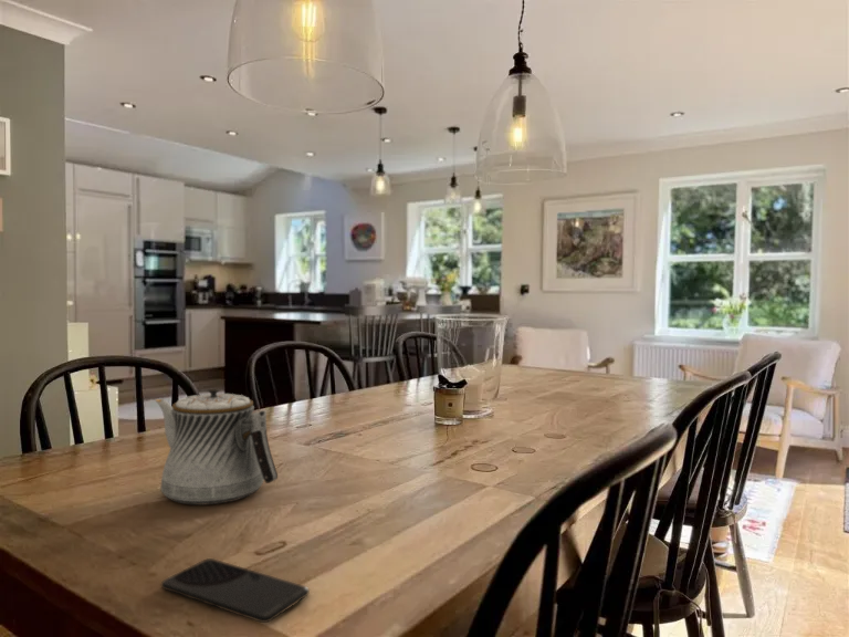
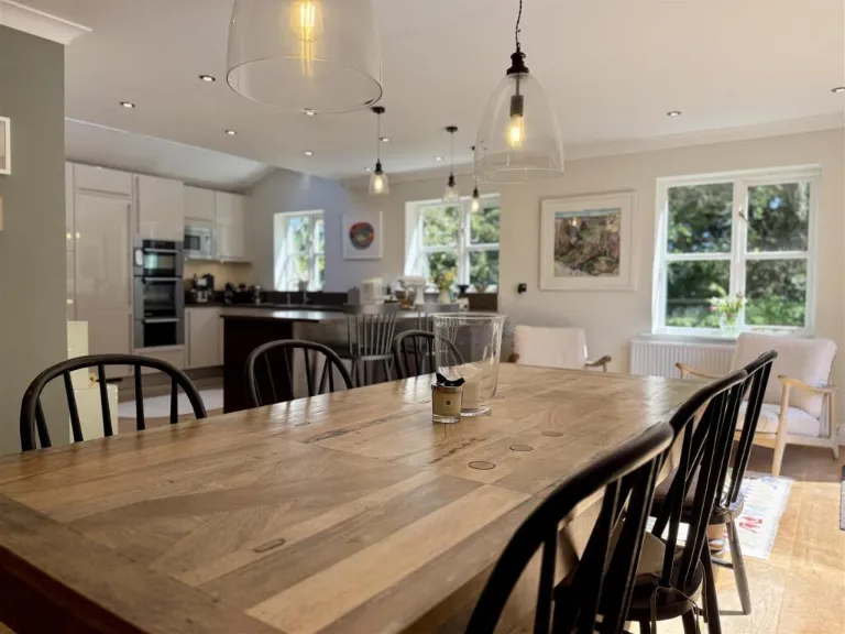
- smartphone [160,557,311,624]
- teapot [154,387,279,505]
